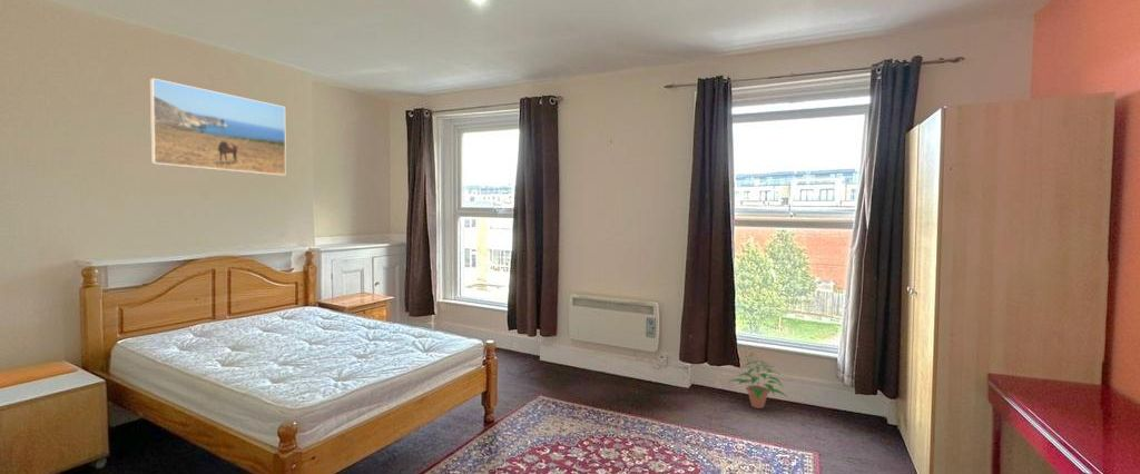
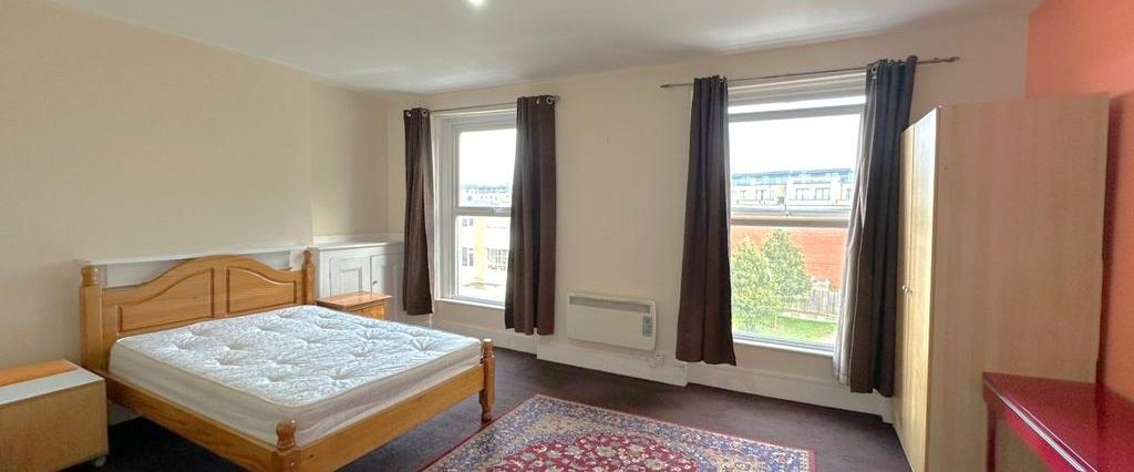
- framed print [149,77,287,177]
- potted plant [729,352,789,409]
